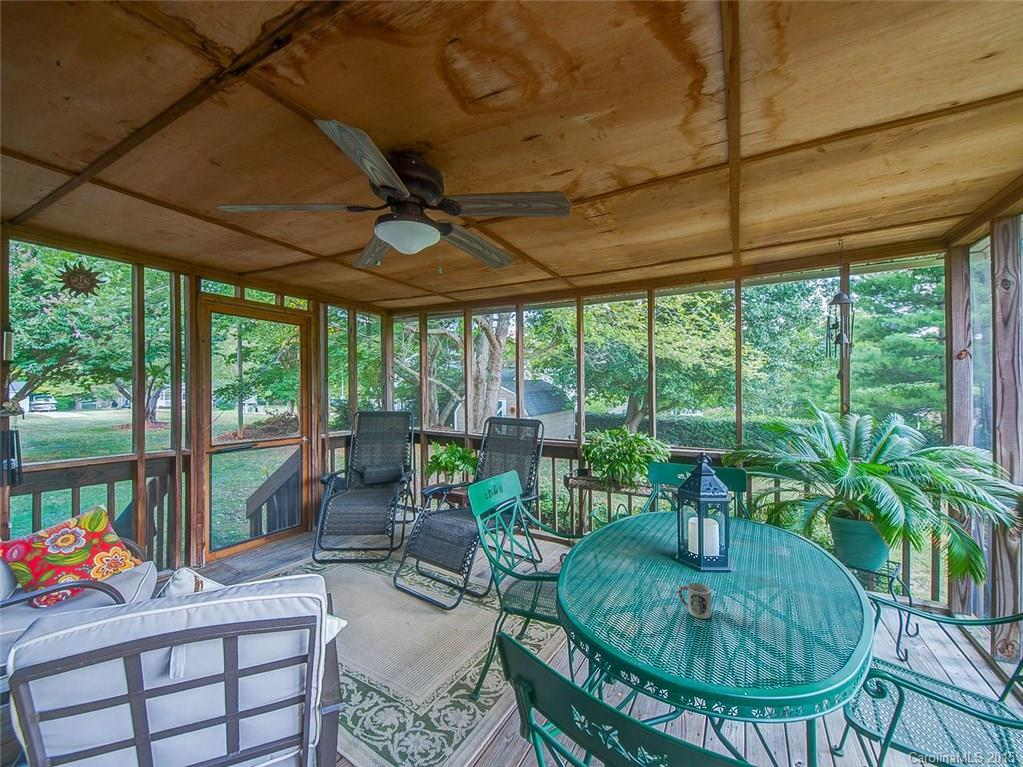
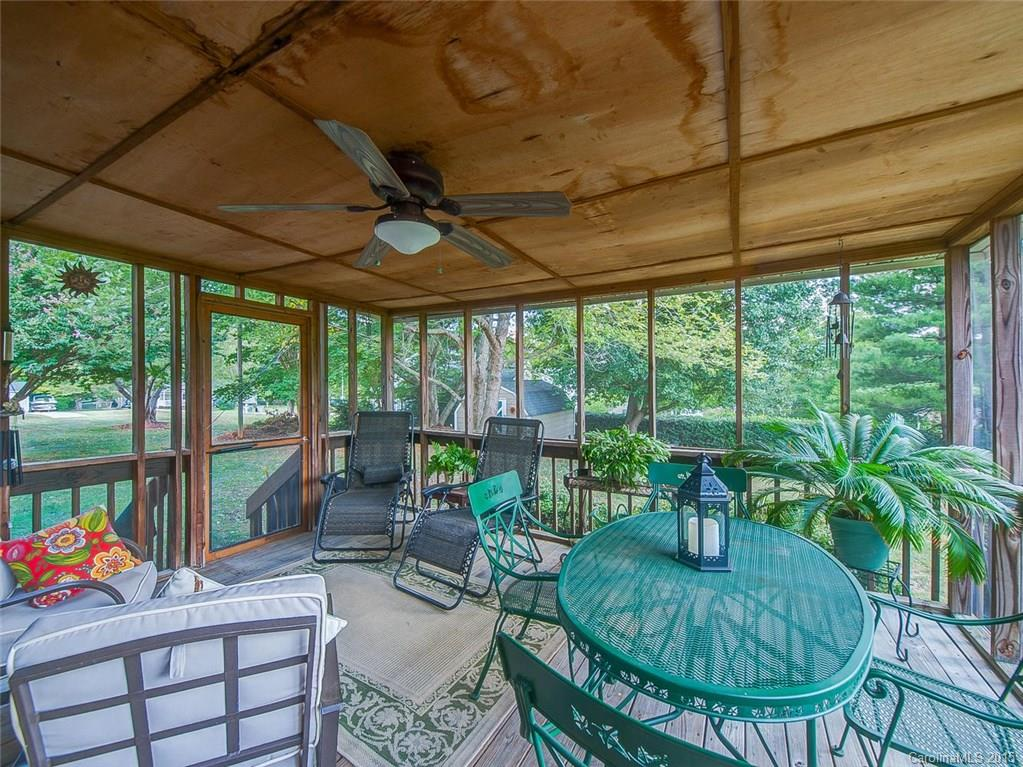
- cup [677,582,712,620]
